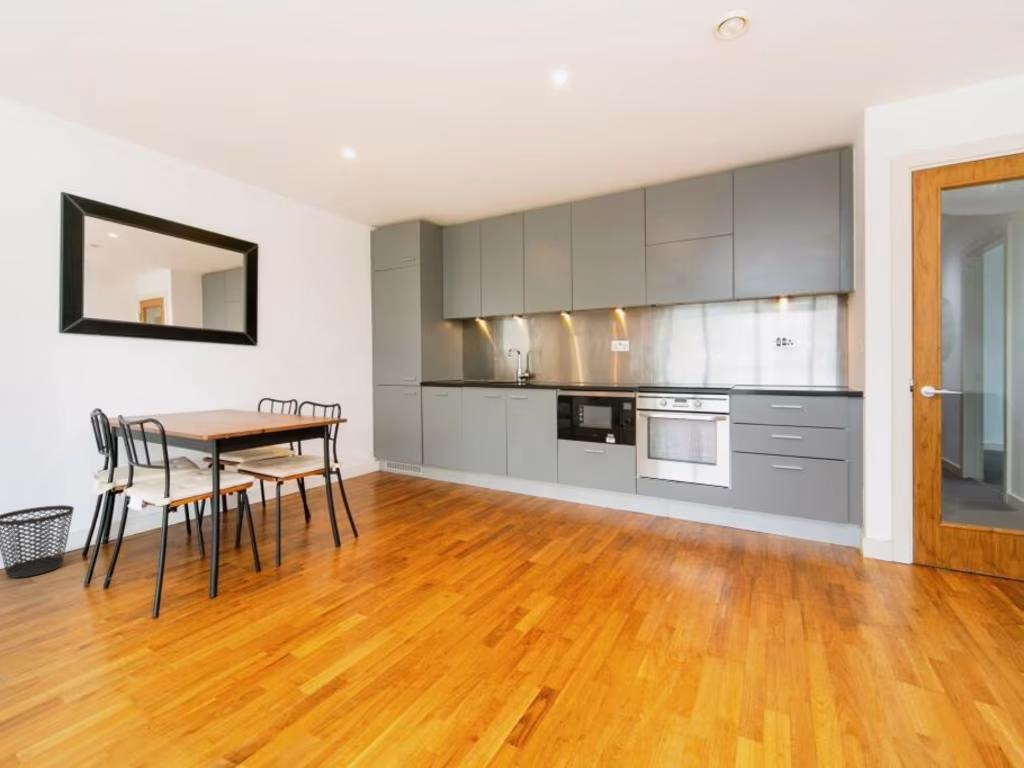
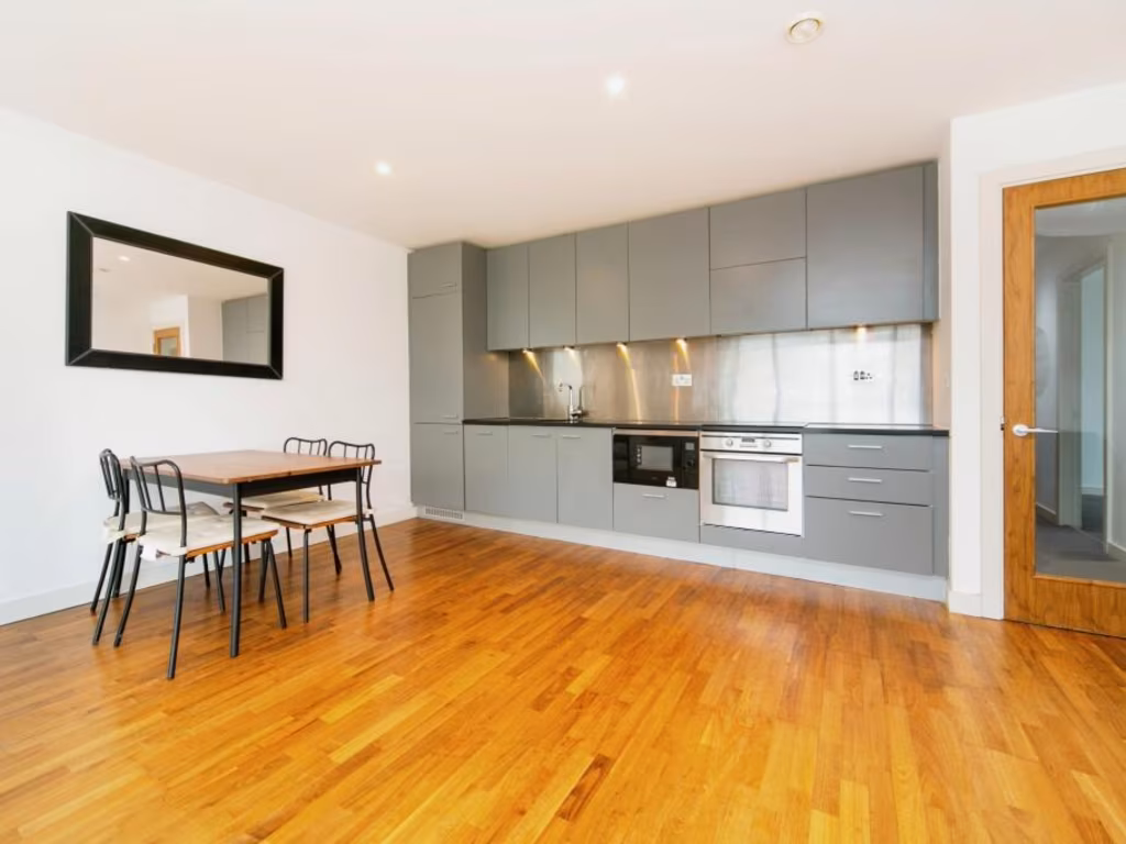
- wastebasket [0,504,75,579]
